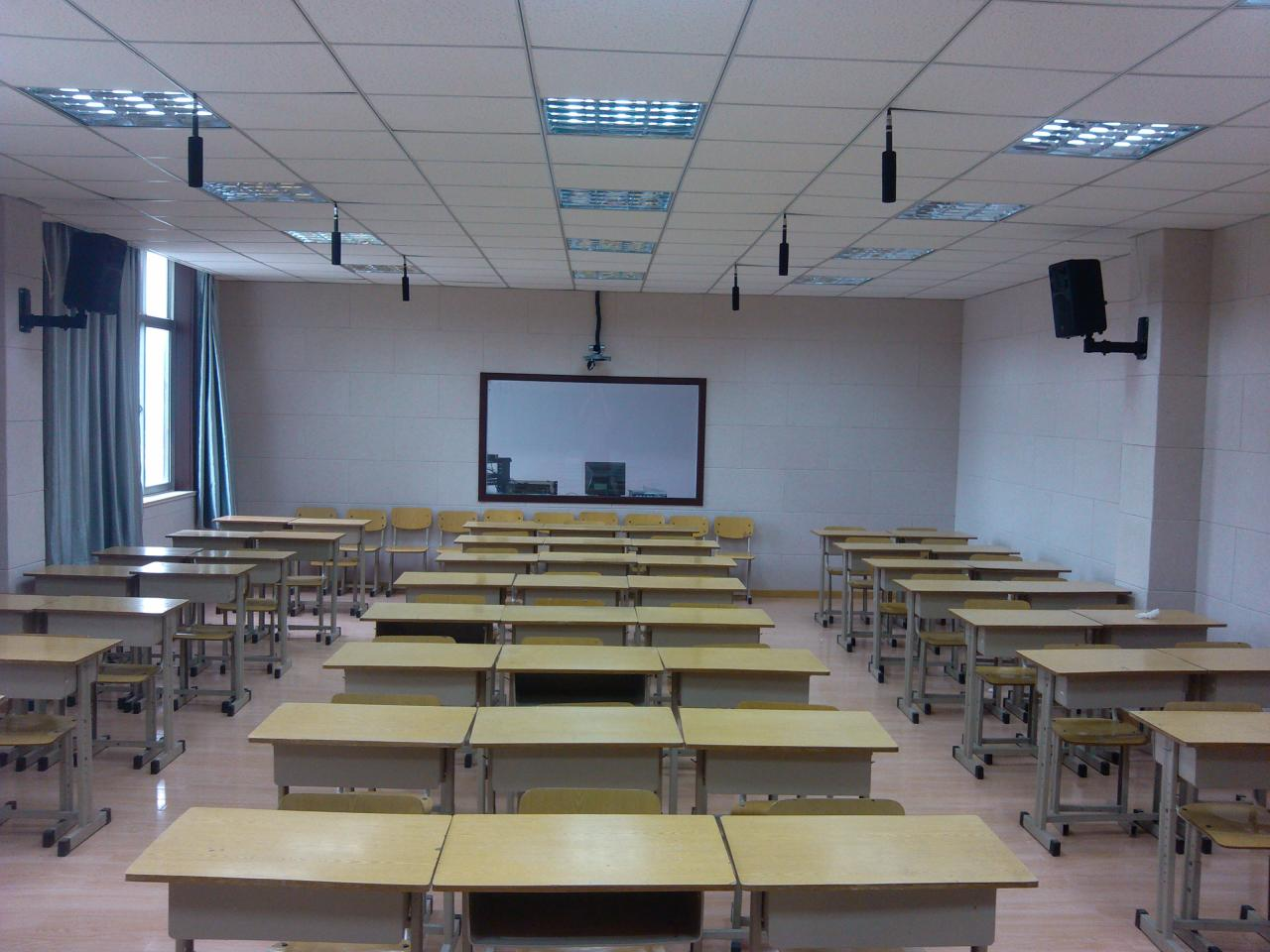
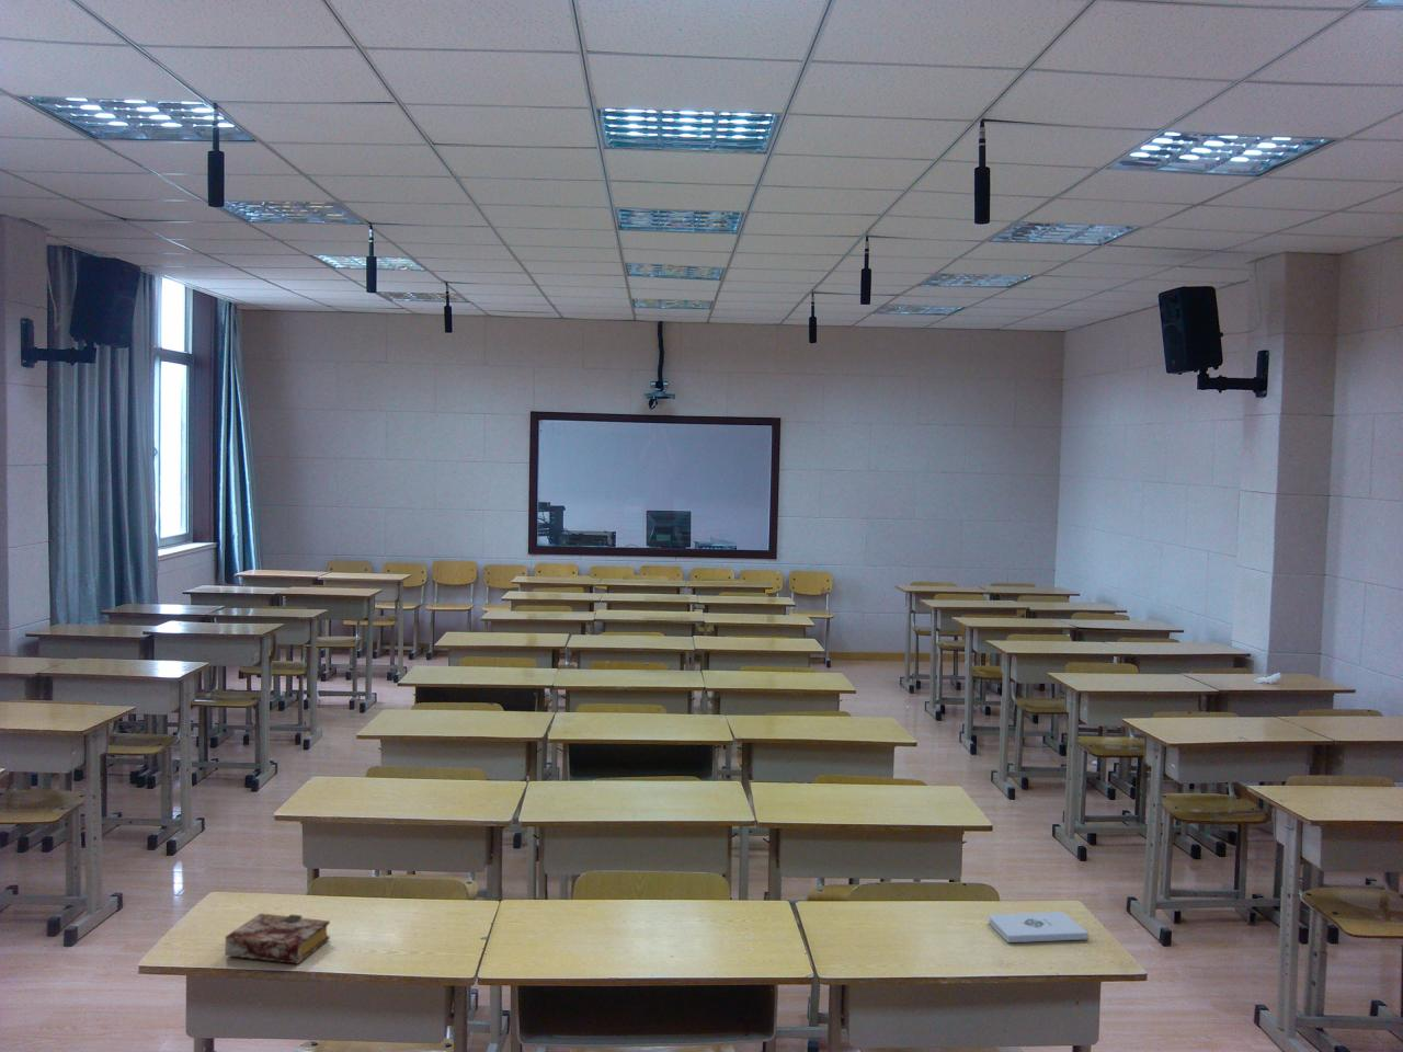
+ book [224,912,331,966]
+ notepad [988,911,1089,944]
